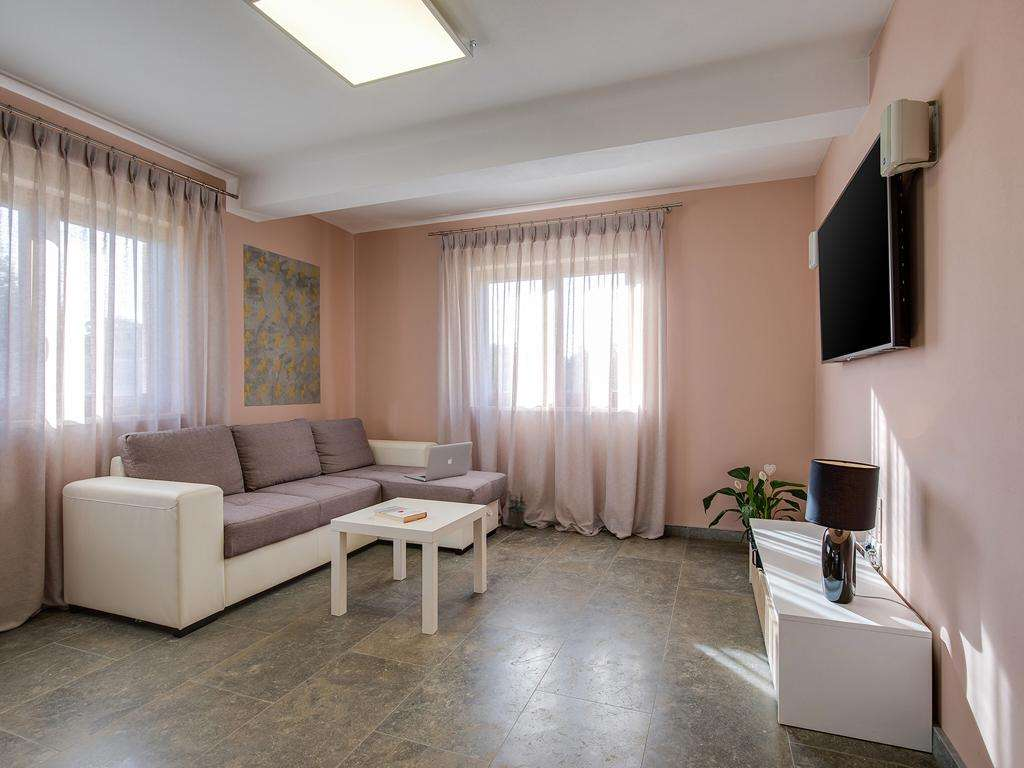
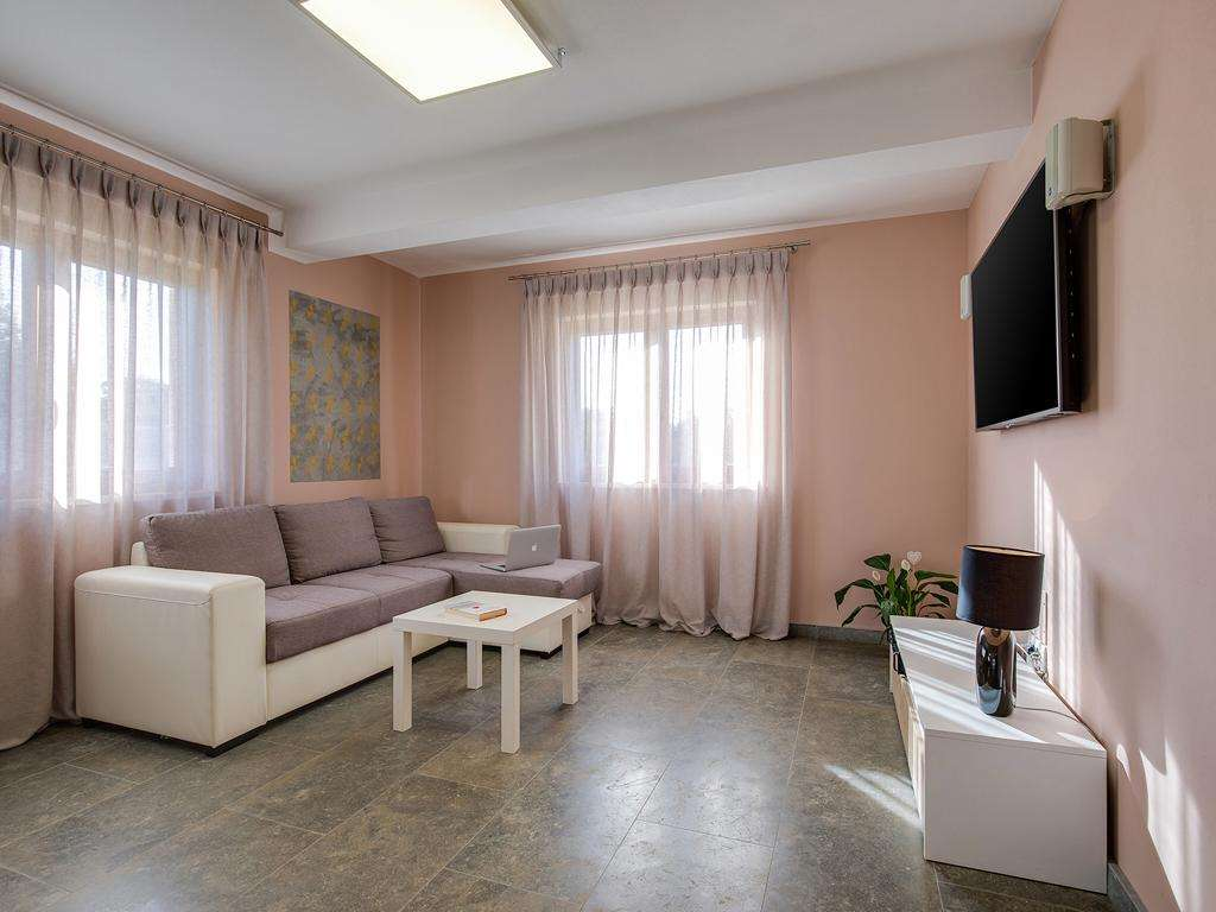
- potted plant [504,490,527,530]
